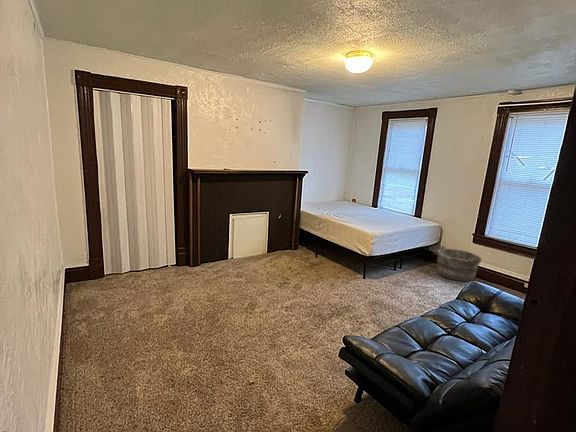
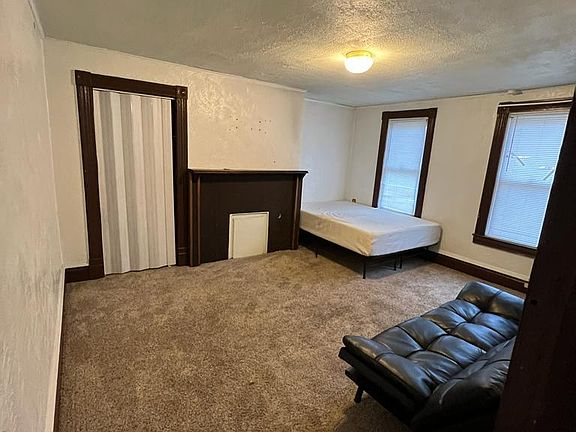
- bucket [432,244,483,282]
